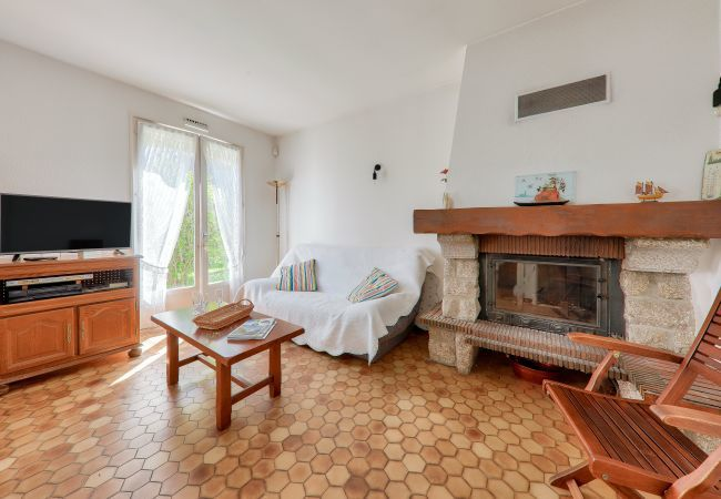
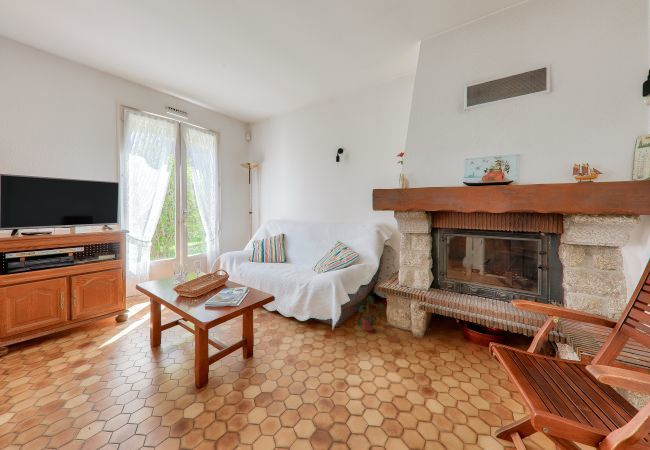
+ potted plant [353,294,385,332]
